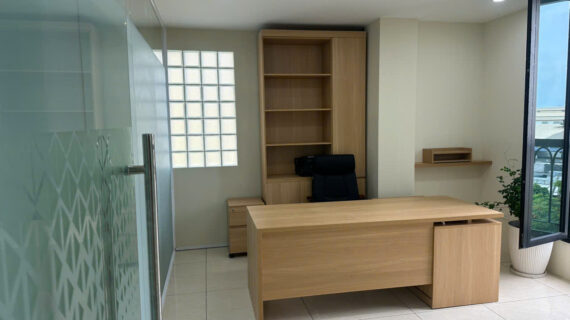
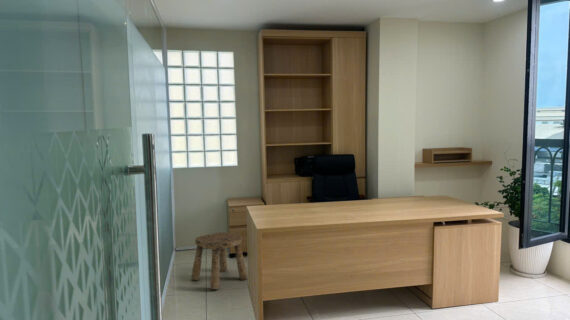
+ stool [190,231,249,290]
